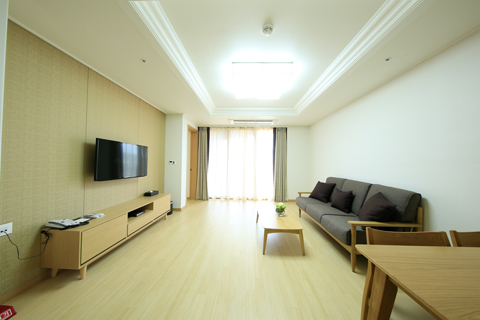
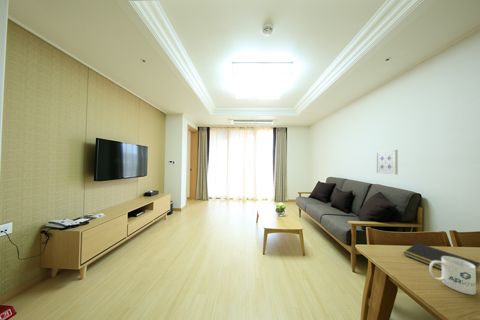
+ wall art [375,149,399,176]
+ notepad [402,242,480,271]
+ mug [428,256,477,296]
